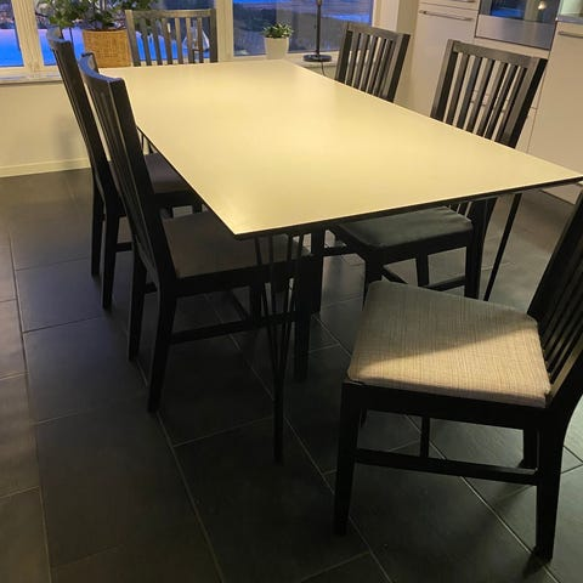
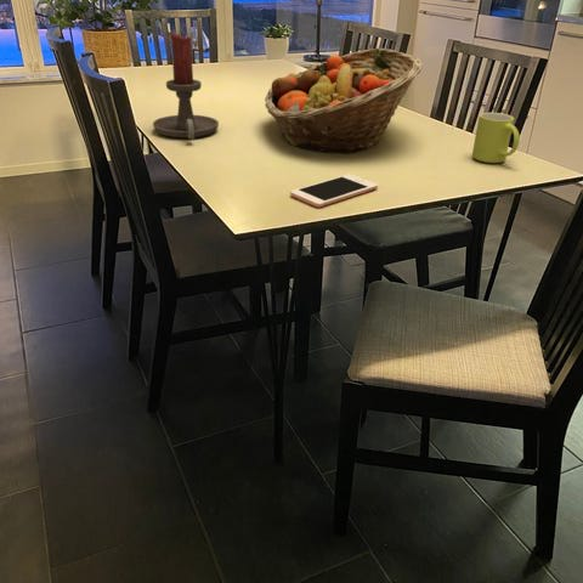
+ cell phone [289,174,379,209]
+ mug [471,112,521,164]
+ fruit basket [264,47,424,154]
+ candle holder [152,32,220,140]
